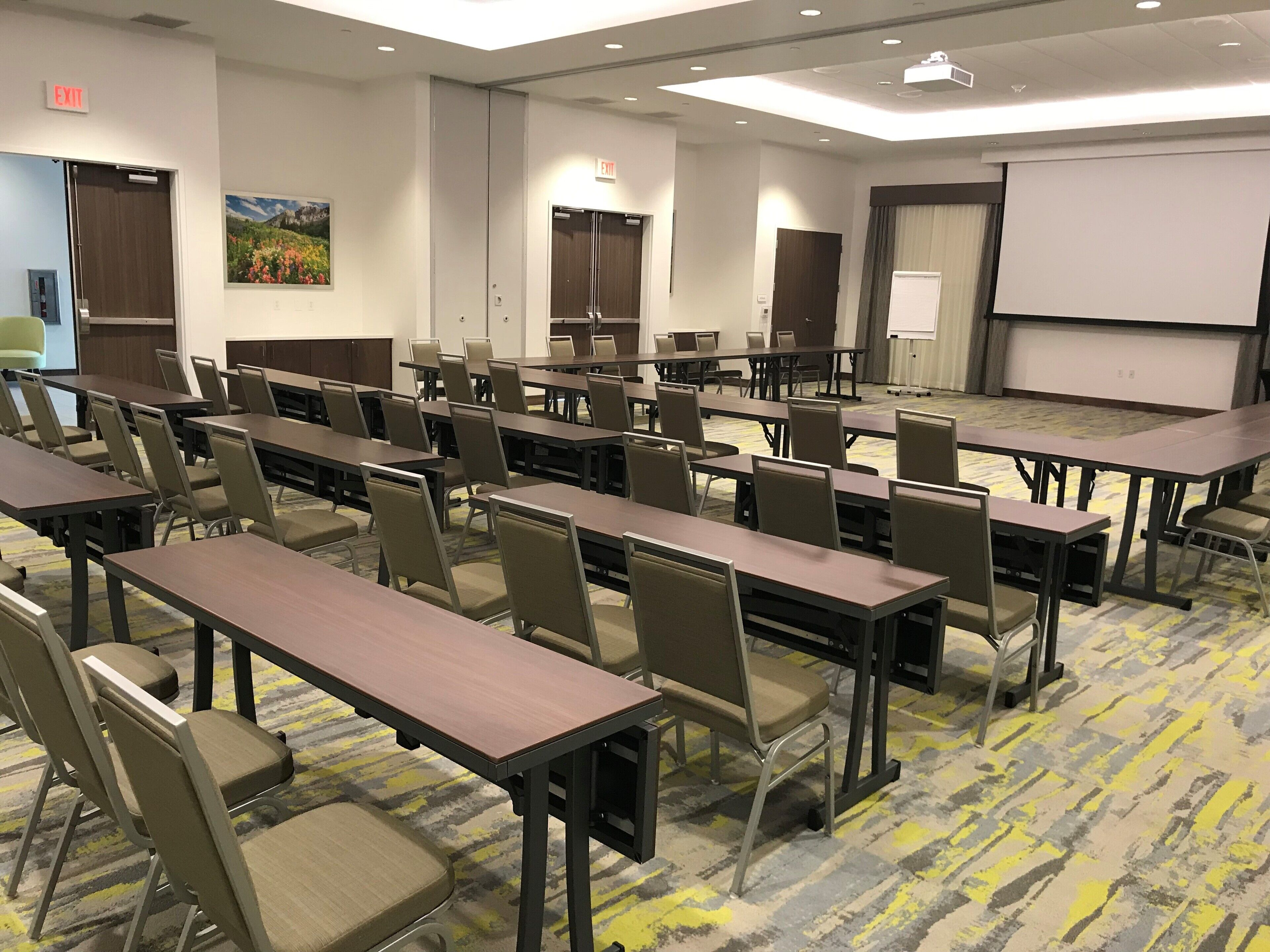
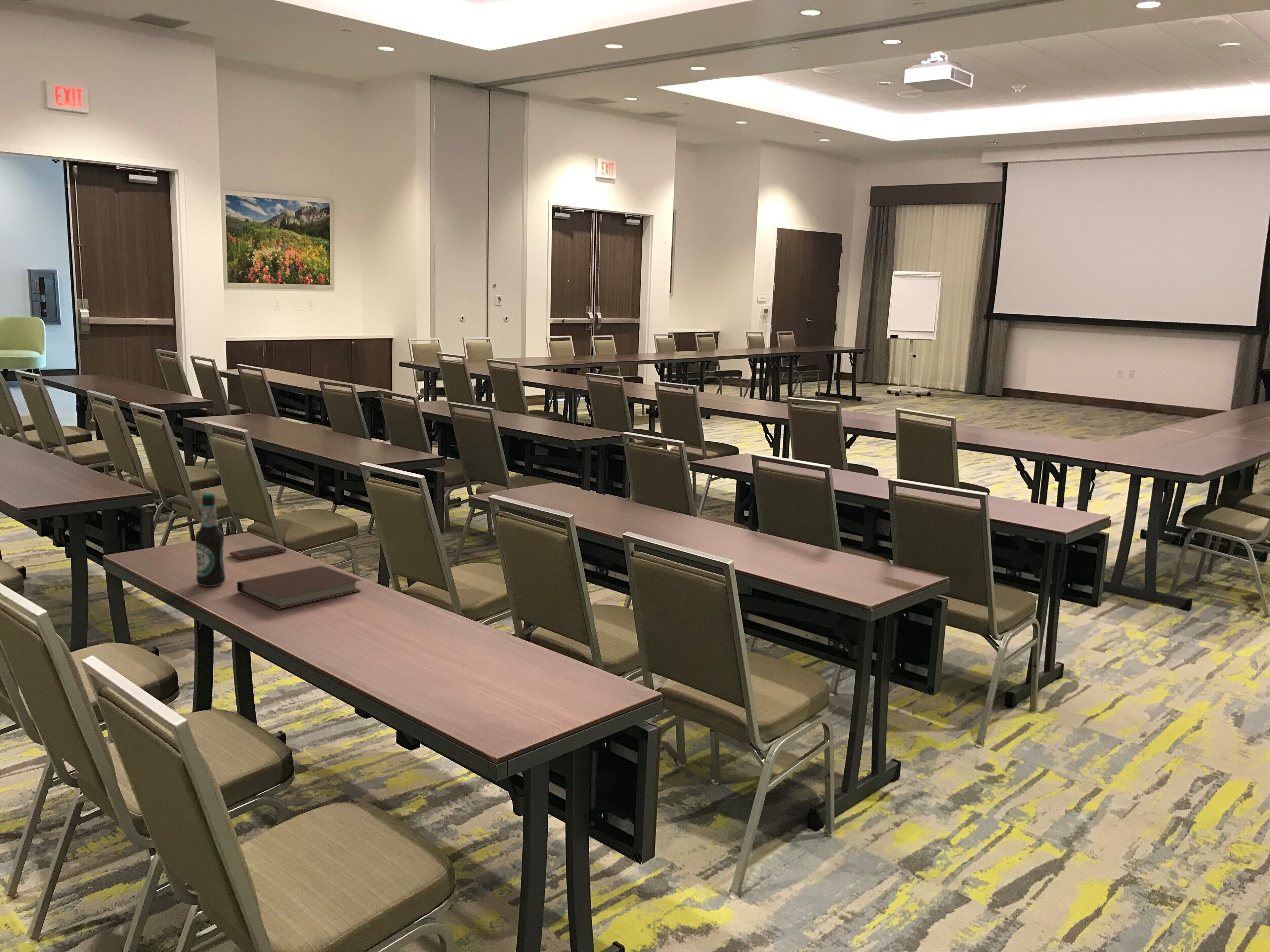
+ smartphone [229,544,287,559]
+ bottle [195,493,226,587]
+ notebook [237,565,362,610]
